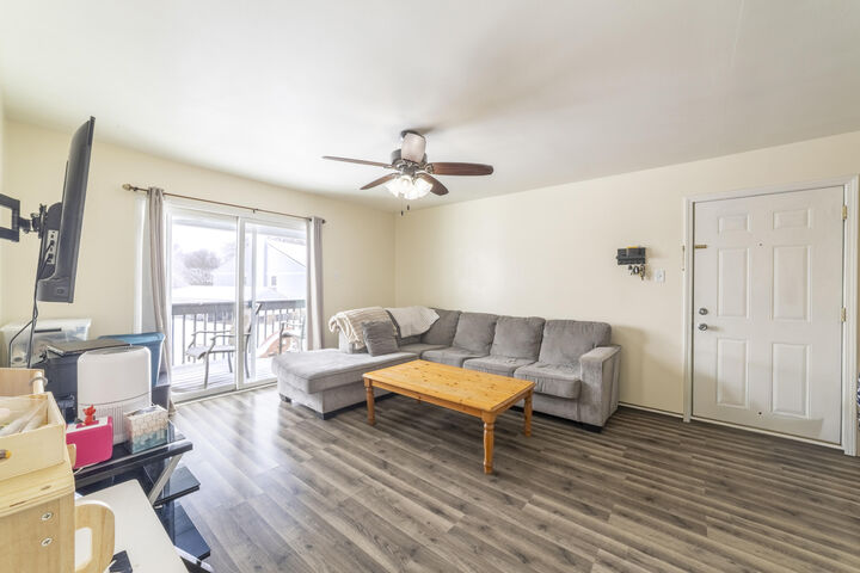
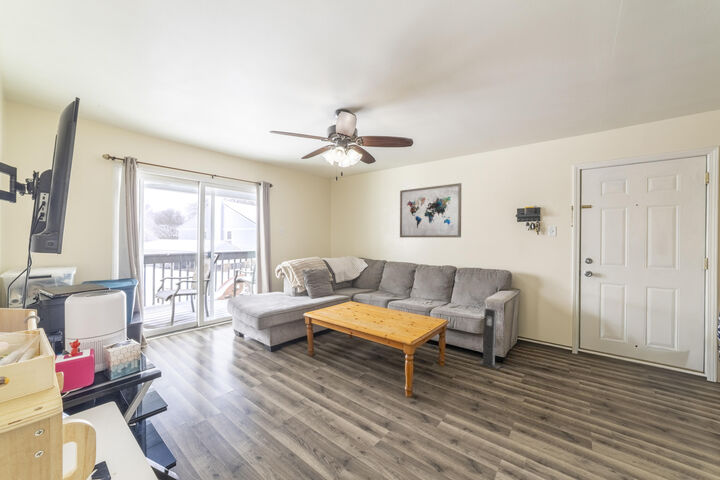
+ speaker [477,307,502,370]
+ wall art [399,182,462,238]
